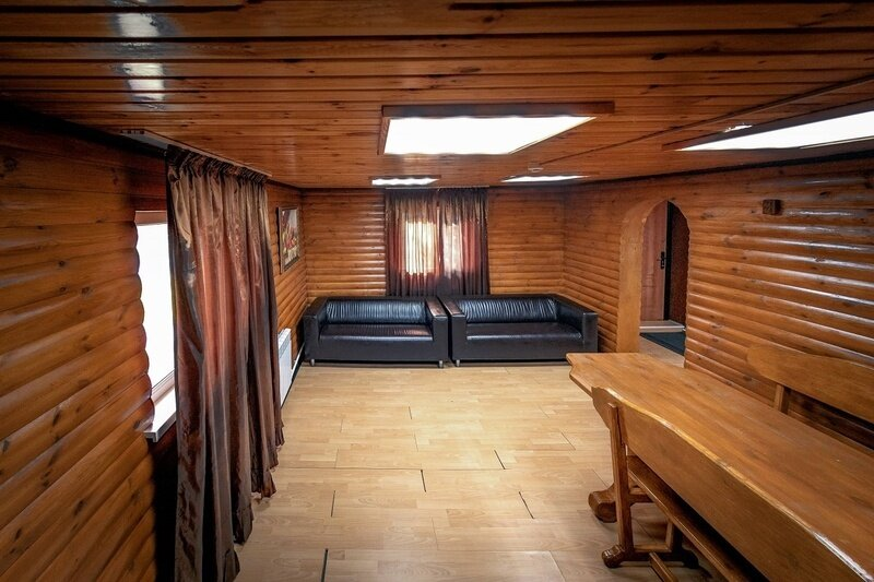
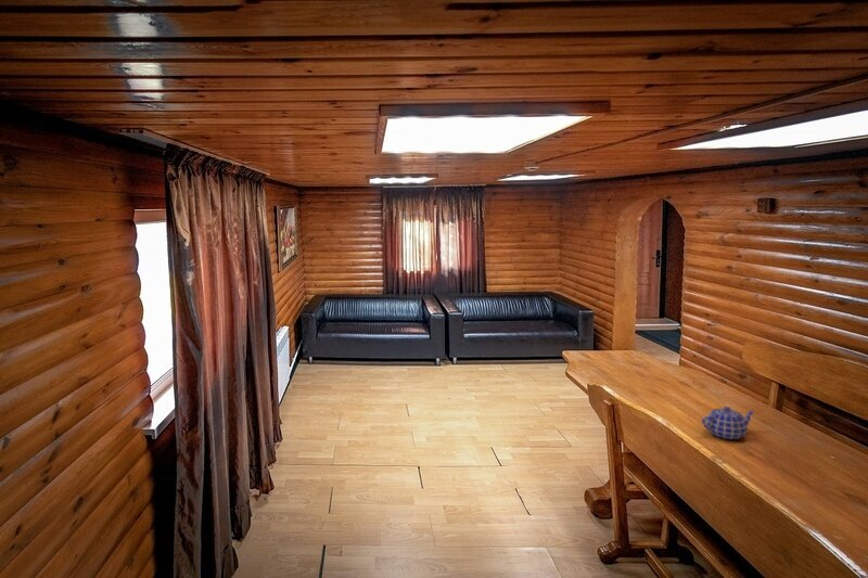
+ teapot [700,406,756,440]
